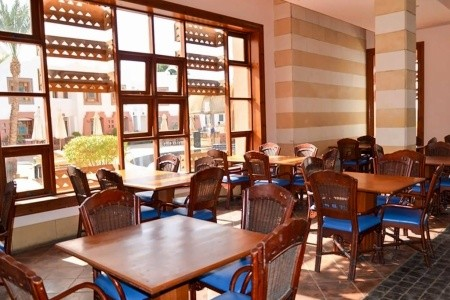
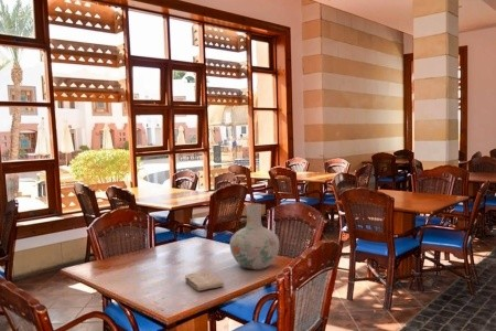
+ washcloth [184,270,225,292]
+ vase [229,203,280,270]
